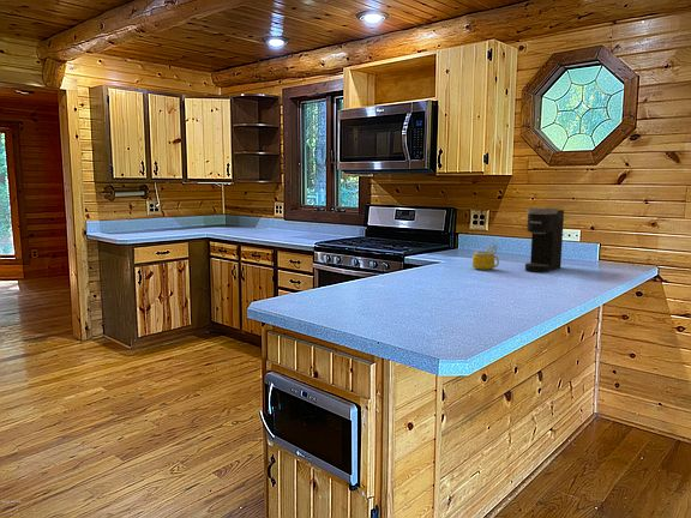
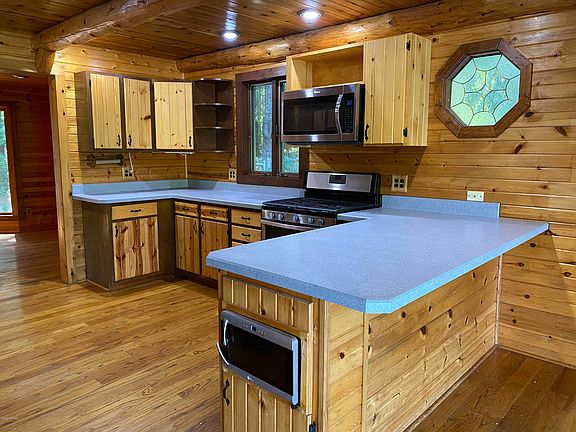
- mug [471,243,500,271]
- coffee maker [524,206,565,273]
